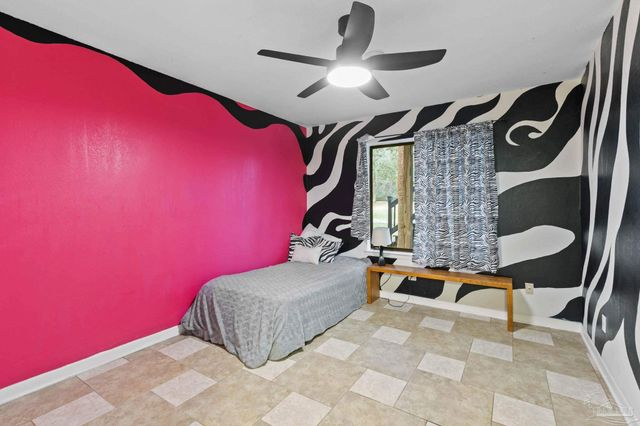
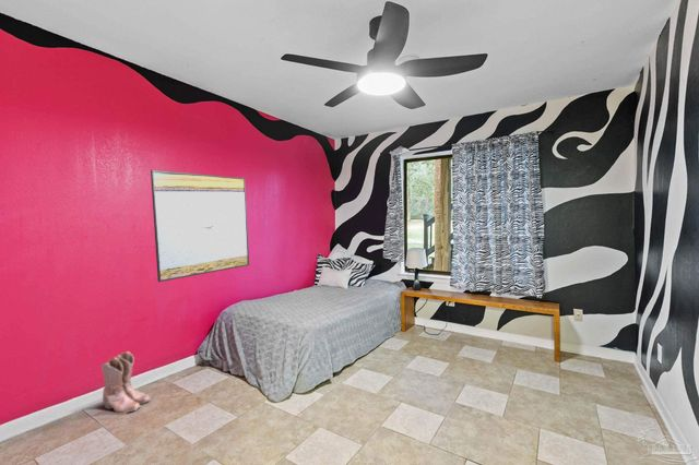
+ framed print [150,169,250,283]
+ boots [99,350,152,414]
